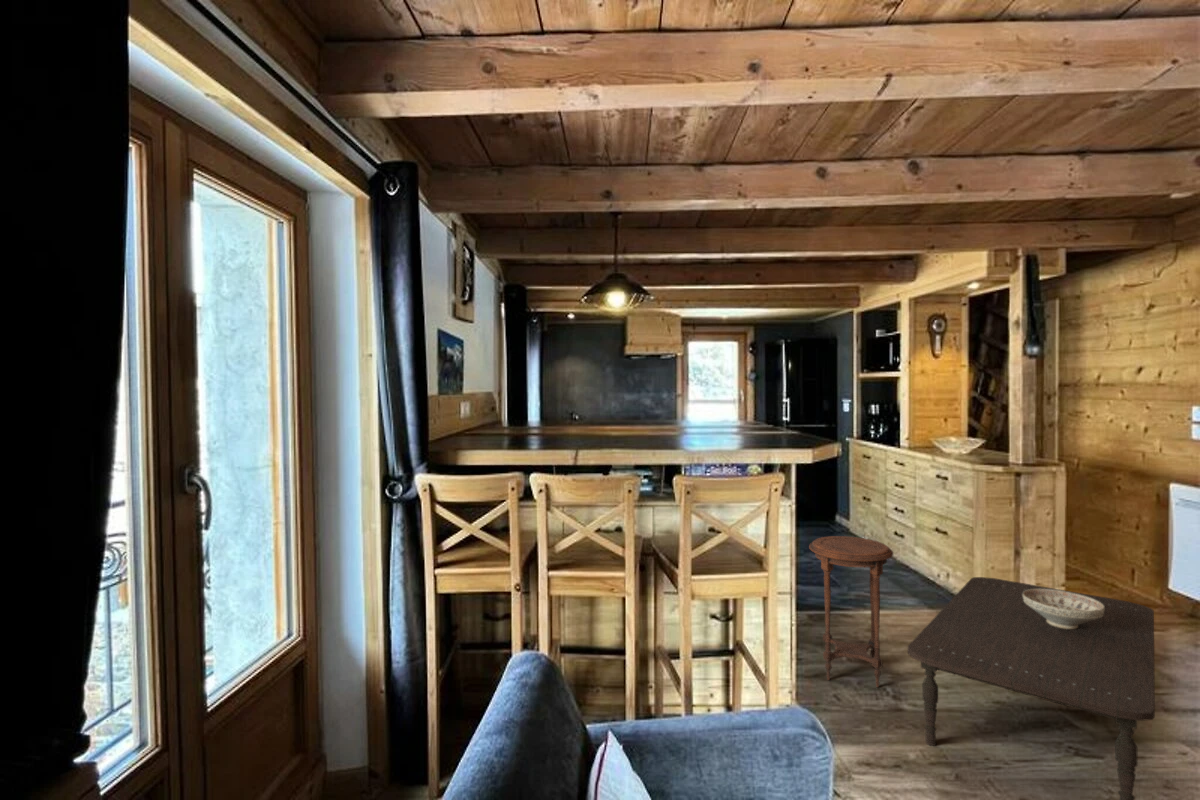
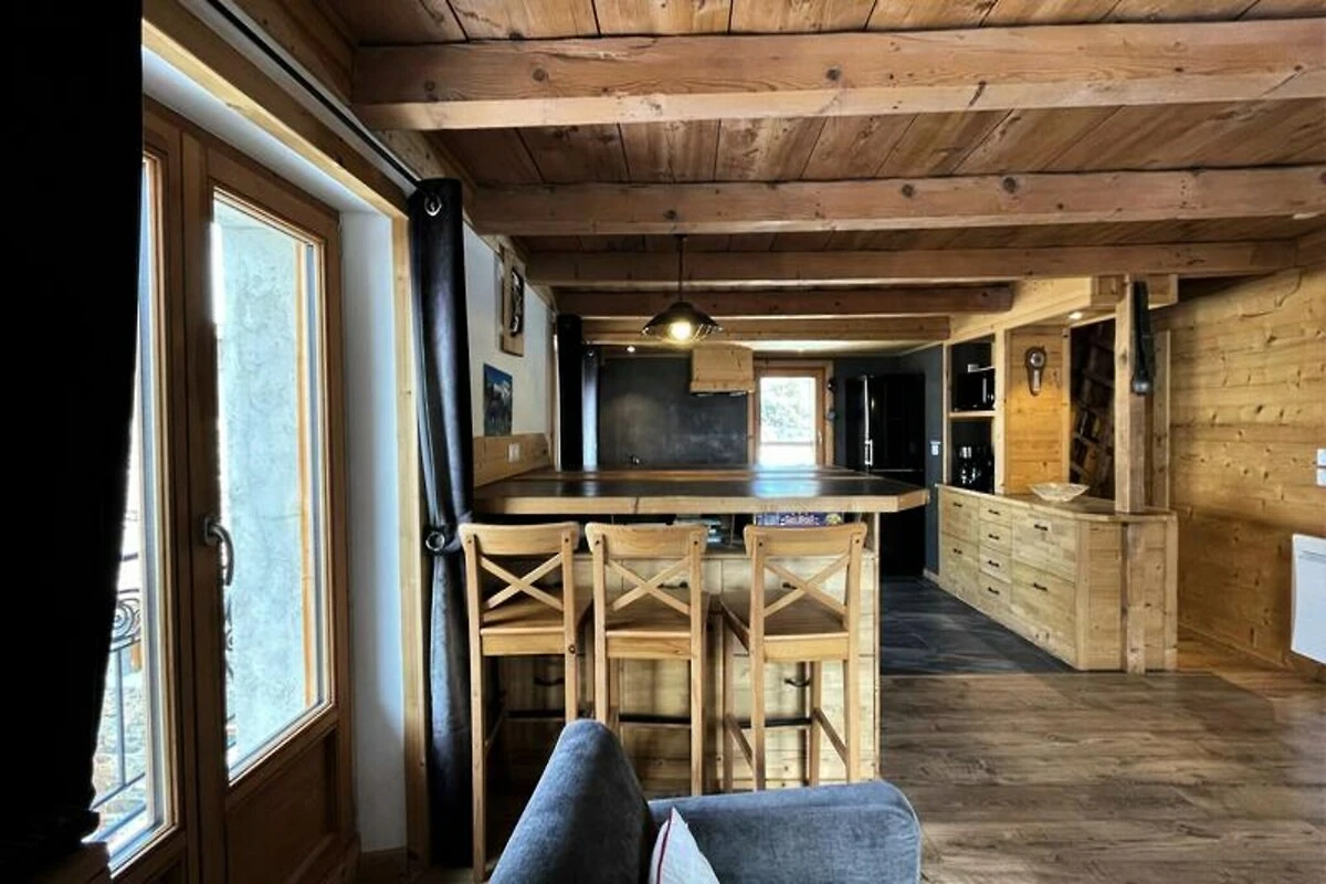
- side table [808,535,895,688]
- coffee table [907,576,1156,800]
- decorative bowl [1023,589,1105,629]
